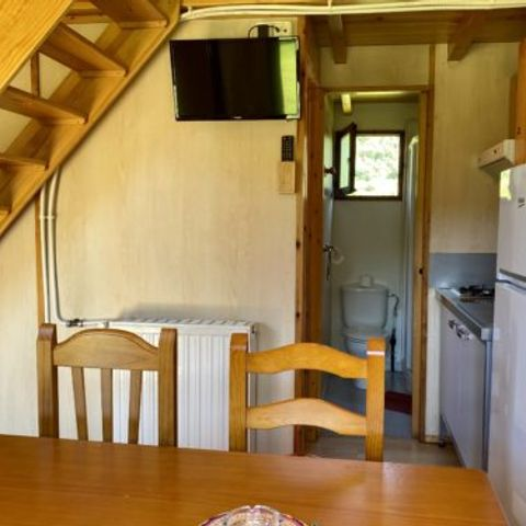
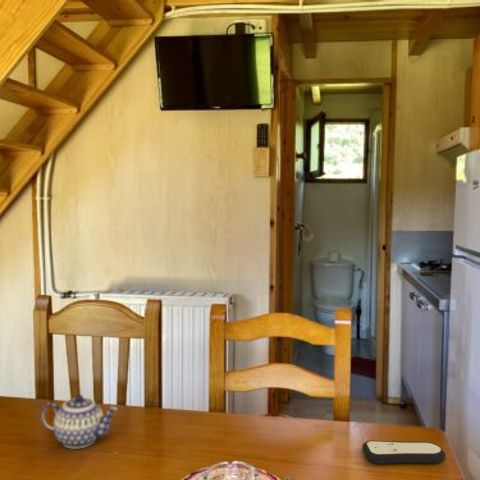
+ teapot [40,394,119,450]
+ remote control [361,439,446,465]
